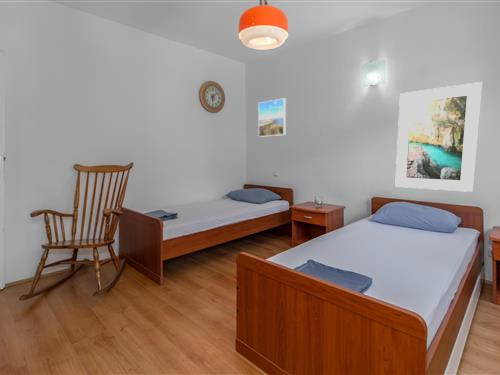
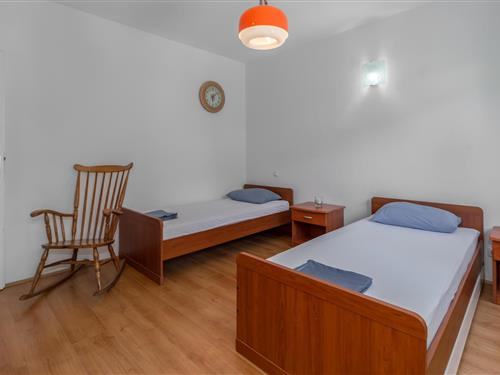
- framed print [394,81,483,193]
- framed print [257,97,287,138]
